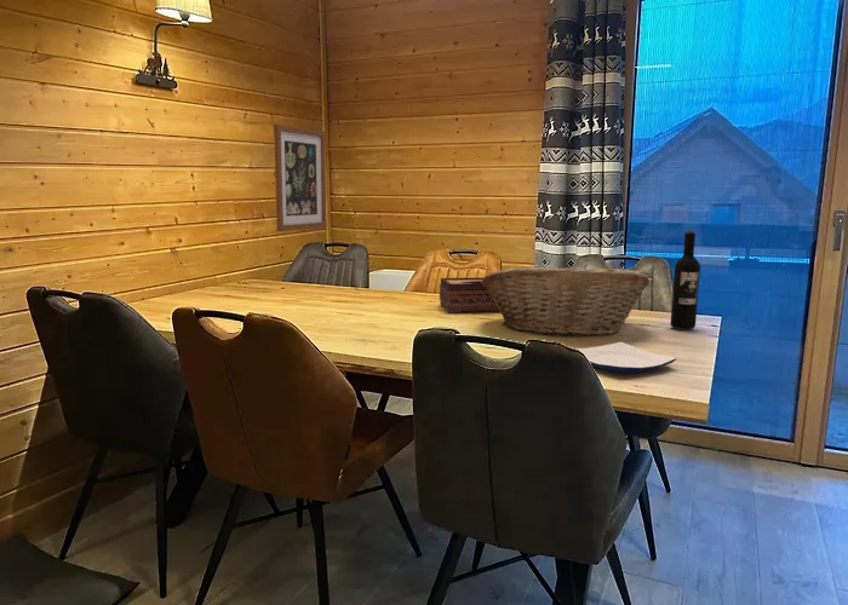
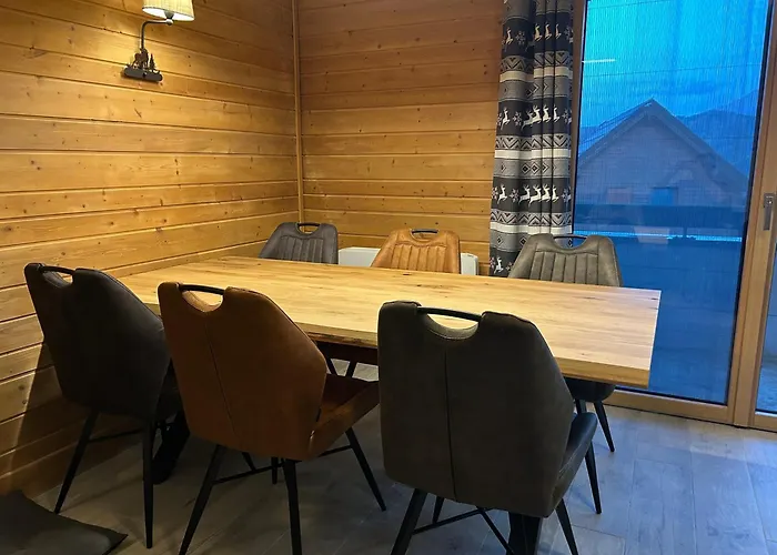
- plate [574,341,677,374]
- tissue box [439,277,500,313]
- wall art [273,123,327,232]
- fruit basket [481,266,651,338]
- wine bottle [670,230,701,330]
